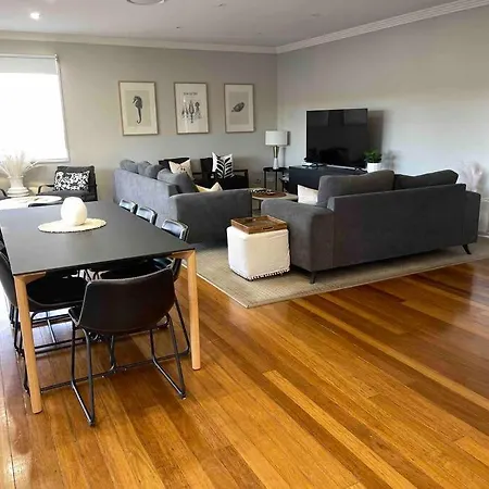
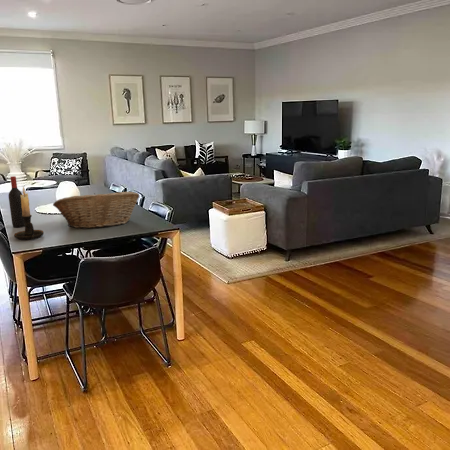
+ candle holder [13,186,45,241]
+ fruit basket [52,191,140,229]
+ wine bottle [8,175,25,228]
